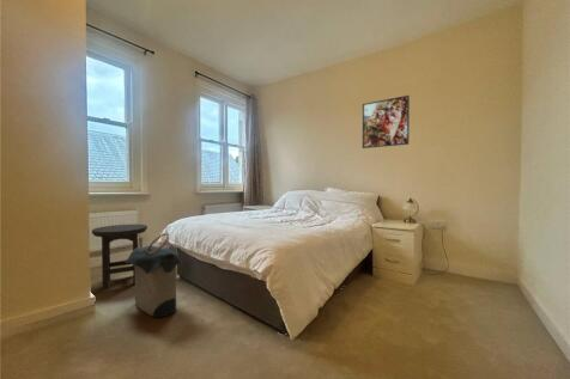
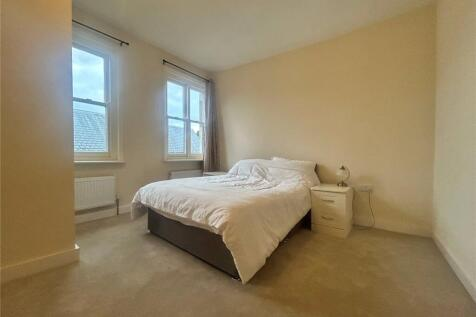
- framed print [362,94,411,149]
- stool [91,224,148,291]
- laundry hamper [125,232,182,319]
